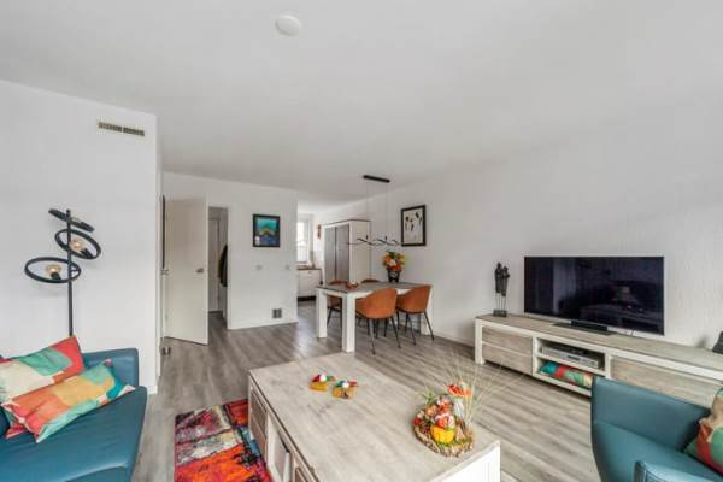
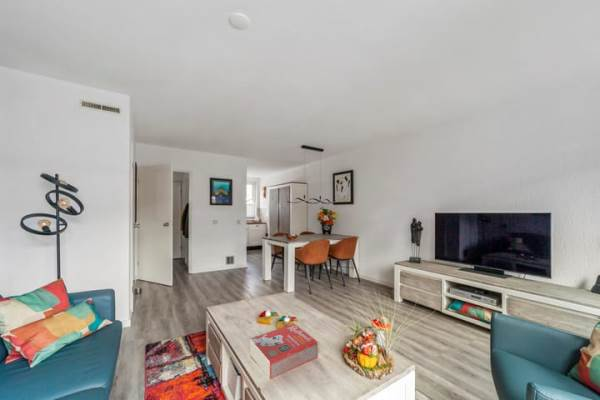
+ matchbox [249,323,319,380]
